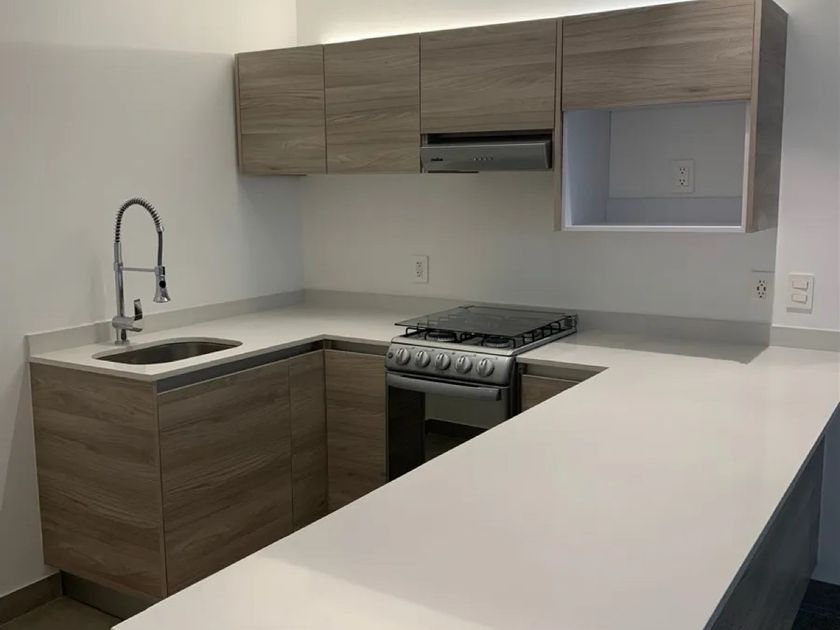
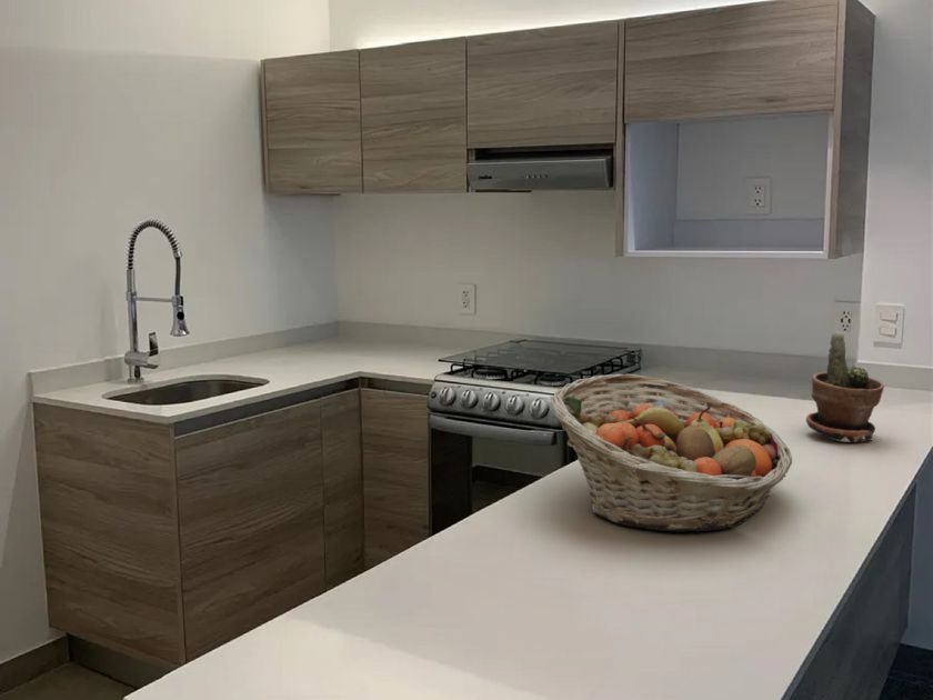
+ fruit basket [550,373,793,532]
+ potted plant [805,331,885,443]
